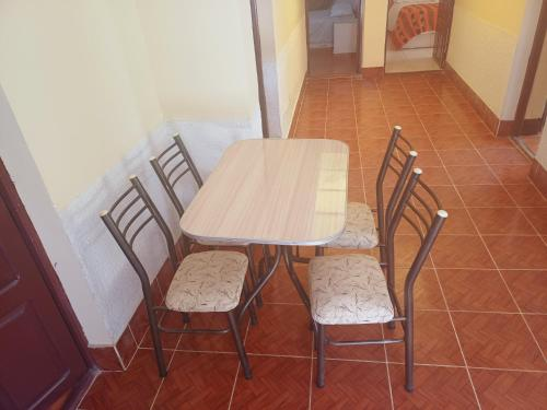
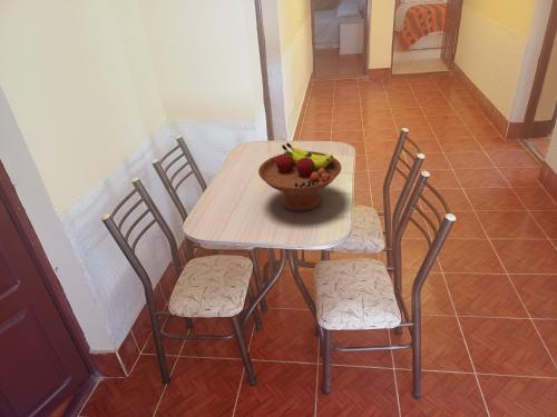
+ fruit bowl [257,142,343,212]
